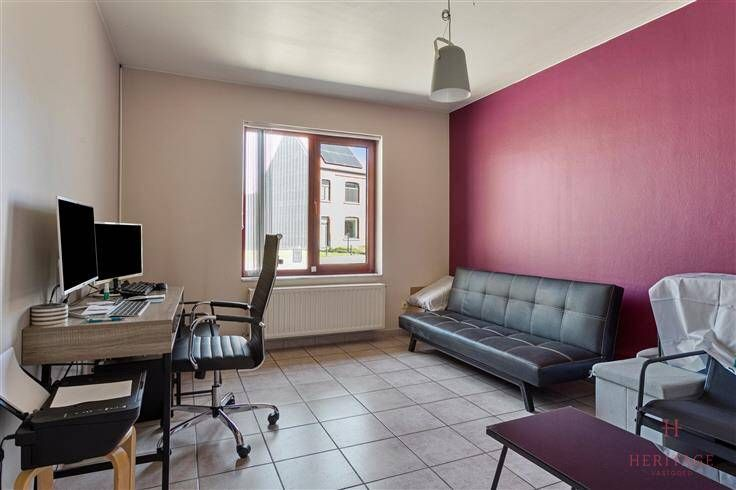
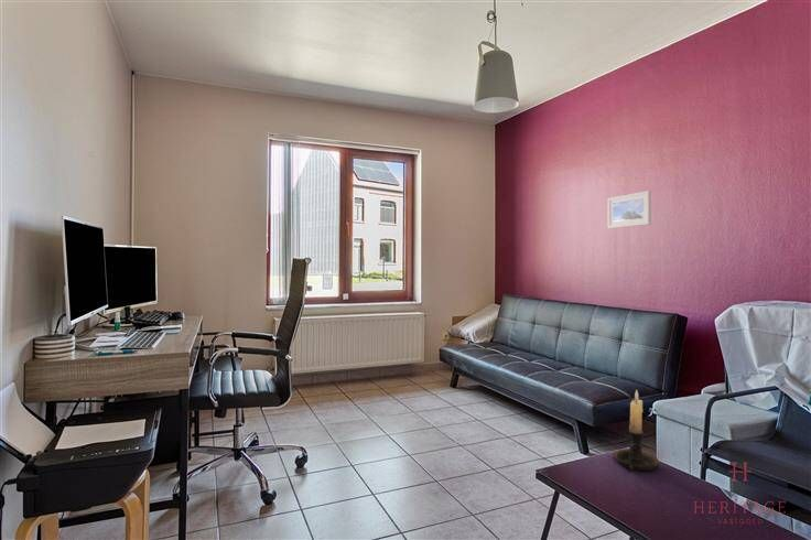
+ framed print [606,190,652,230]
+ candle holder [614,389,660,473]
